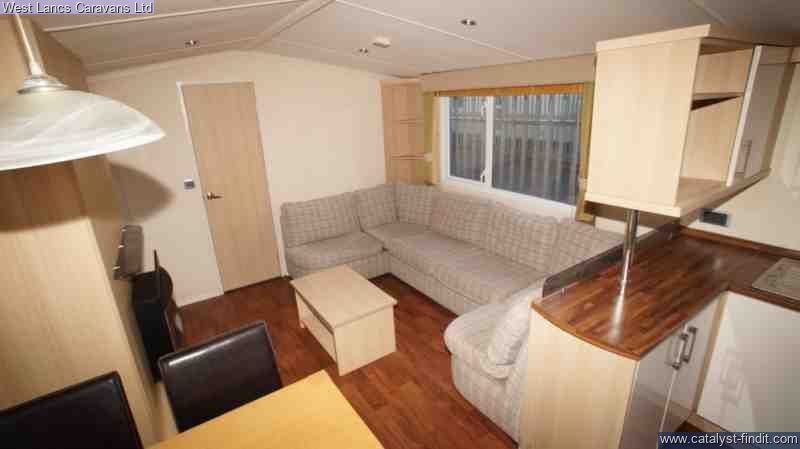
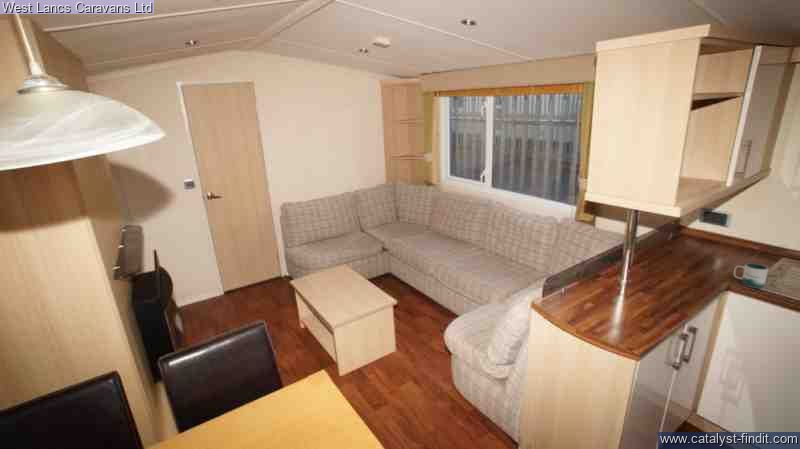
+ mug [733,263,769,289]
